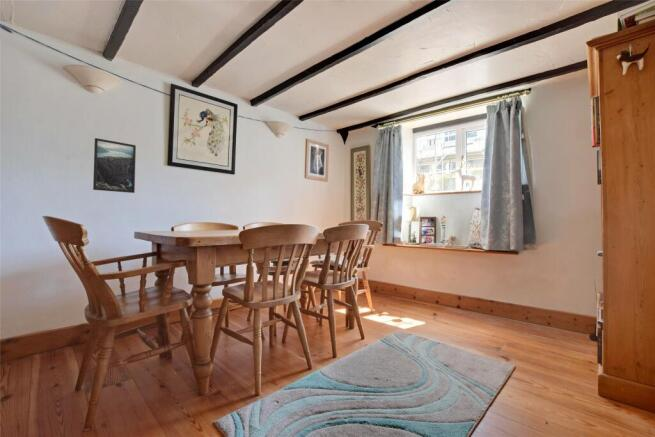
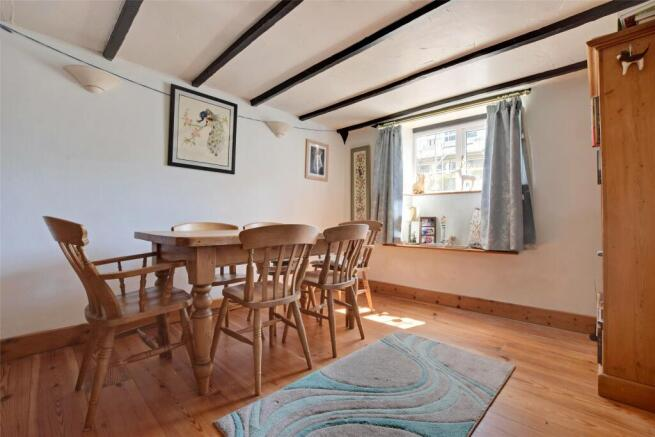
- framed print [92,137,137,194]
